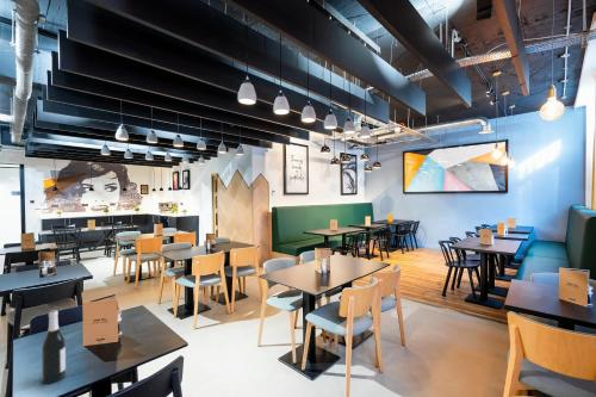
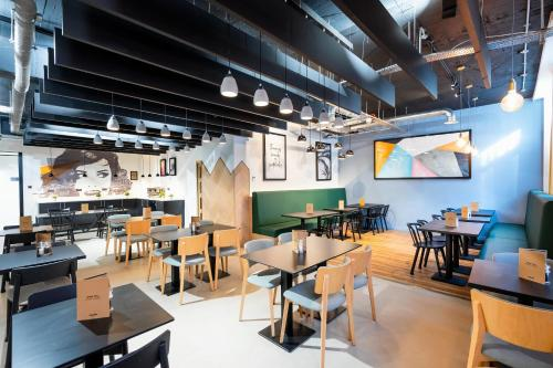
- wine bottle [41,309,67,385]
